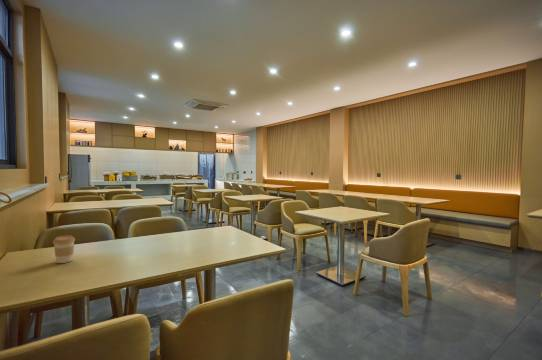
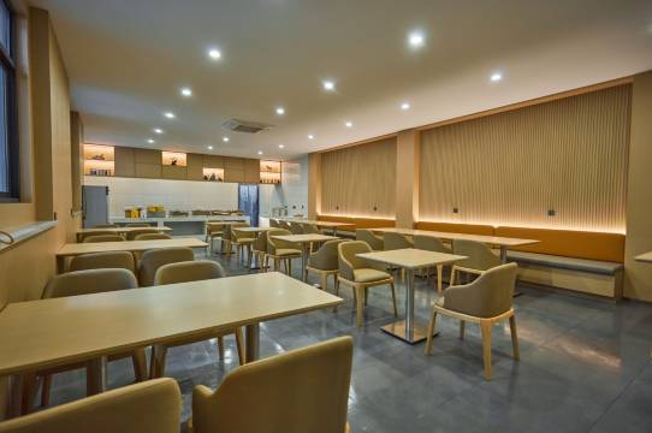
- coffee cup [52,234,76,264]
